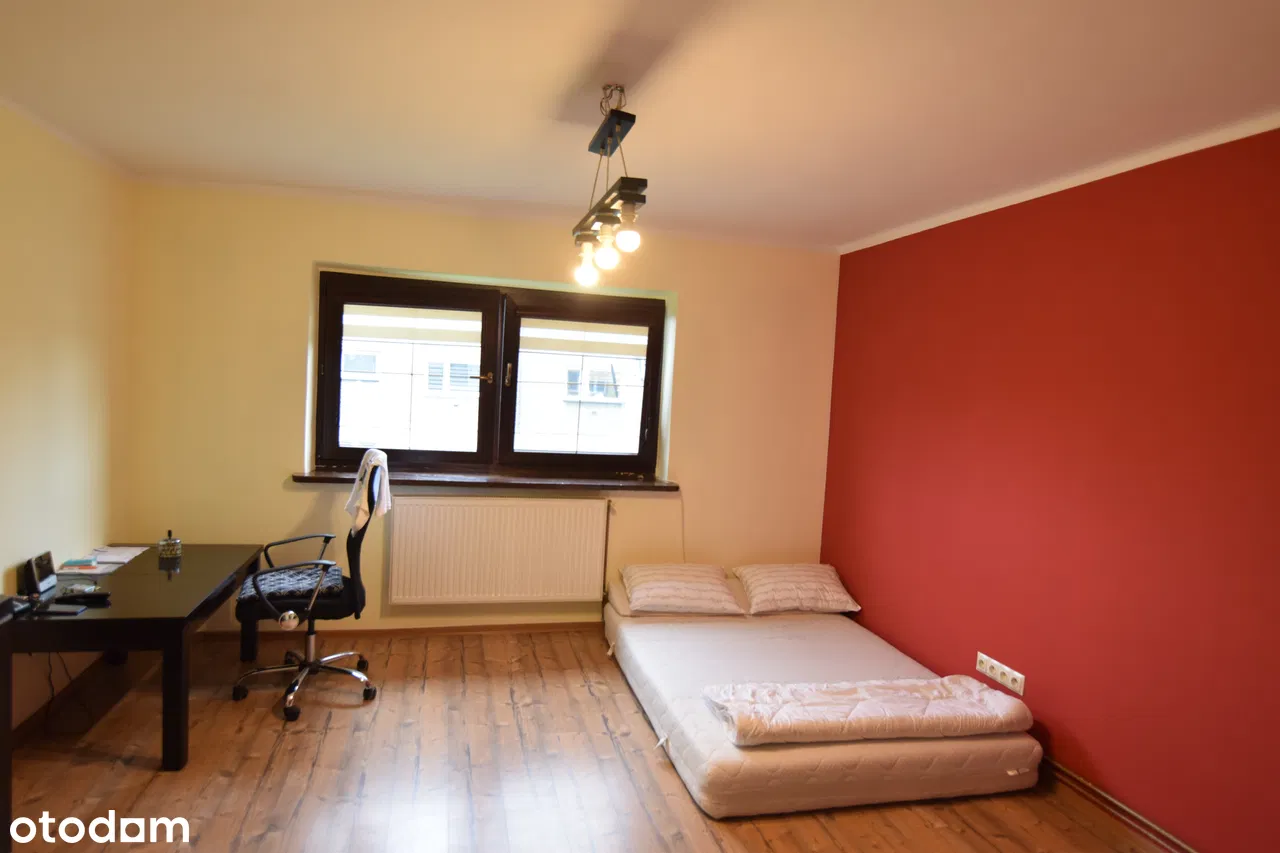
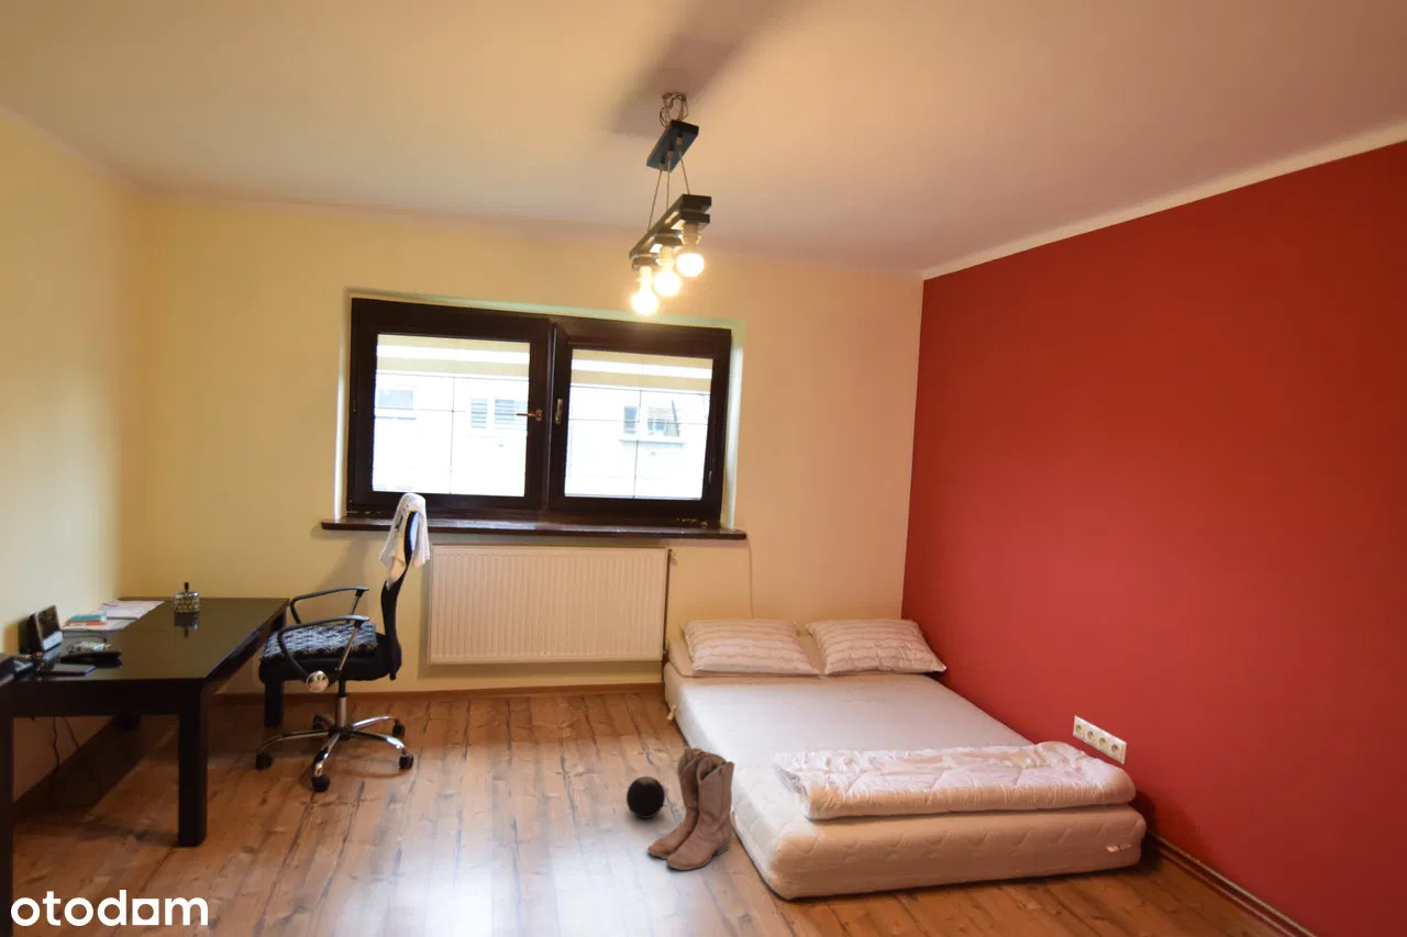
+ ball [625,776,666,819]
+ boots [645,745,736,871]
